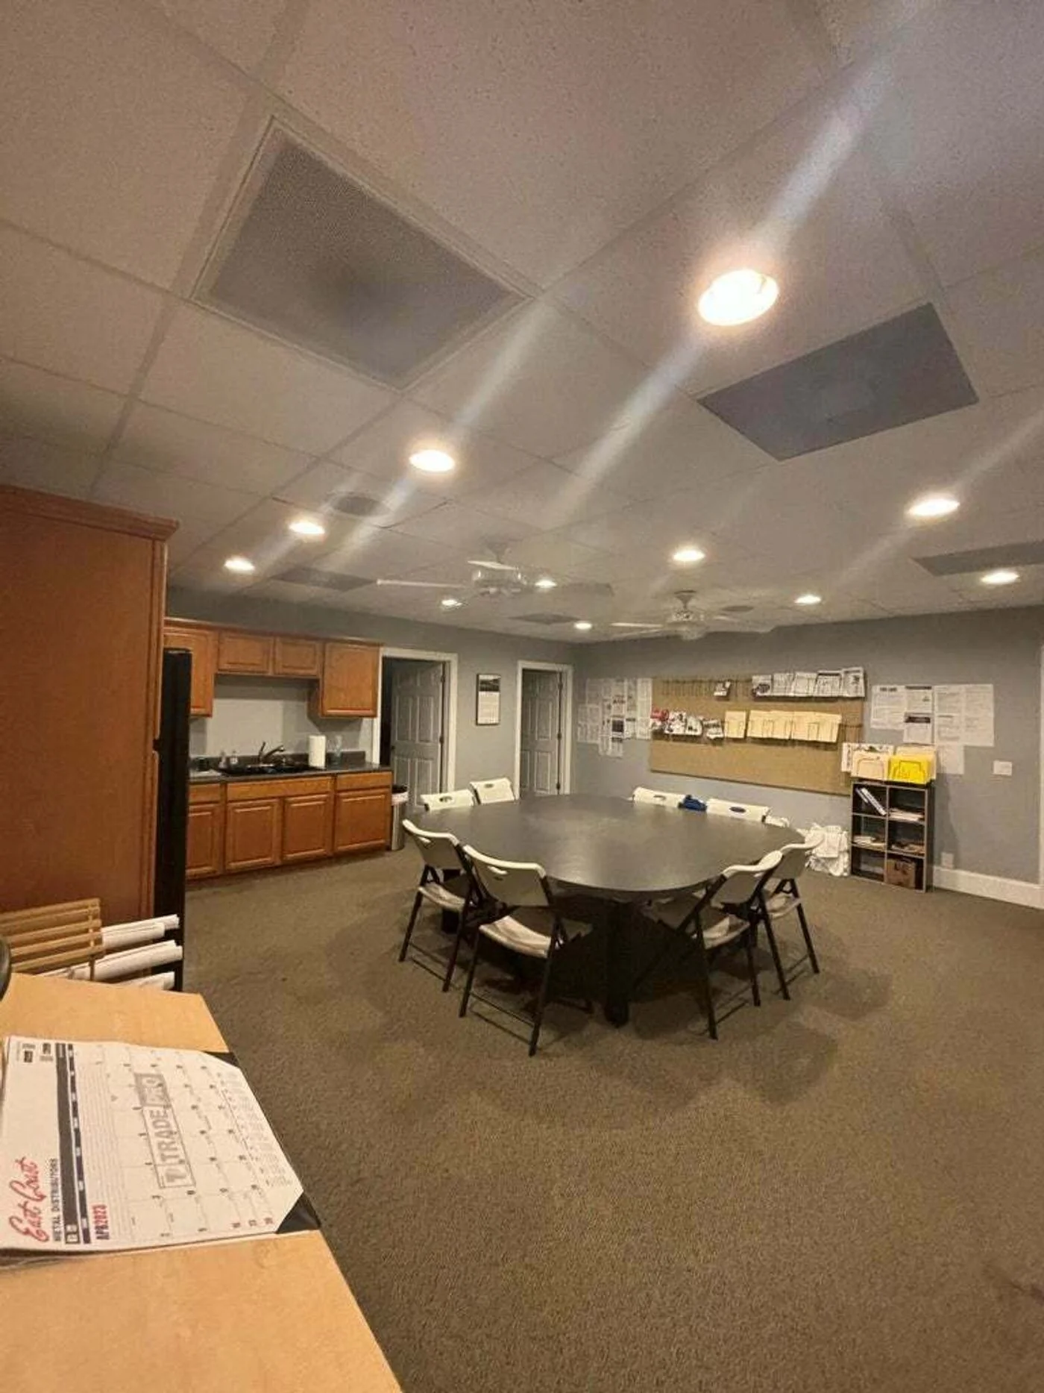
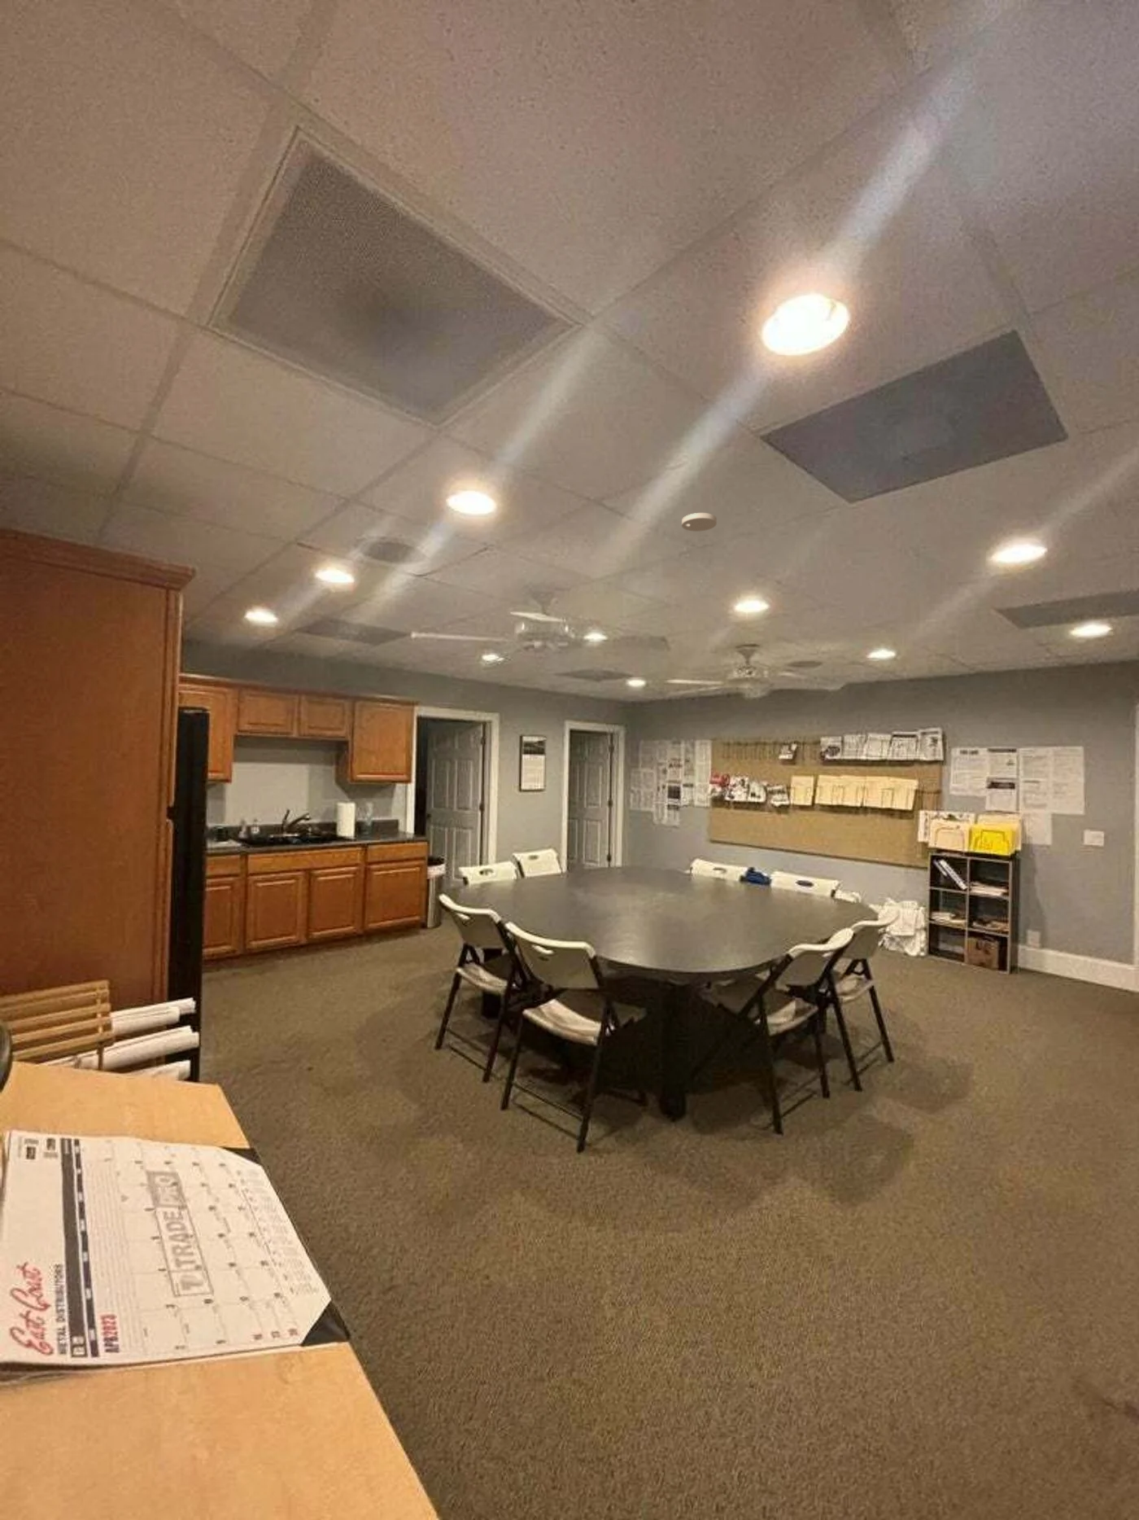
+ smoke detector [681,512,718,533]
